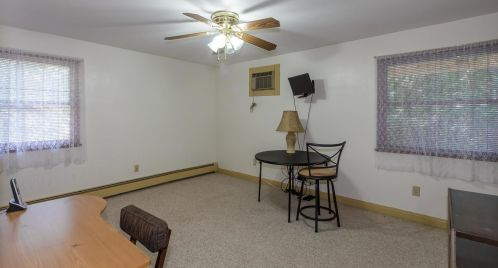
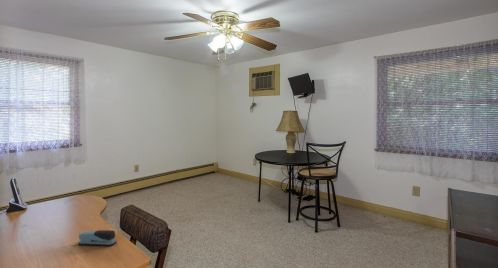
+ stapler [77,229,118,247]
